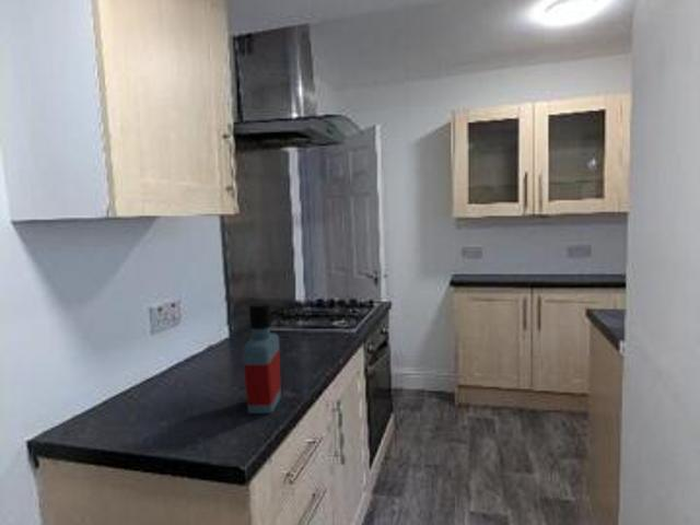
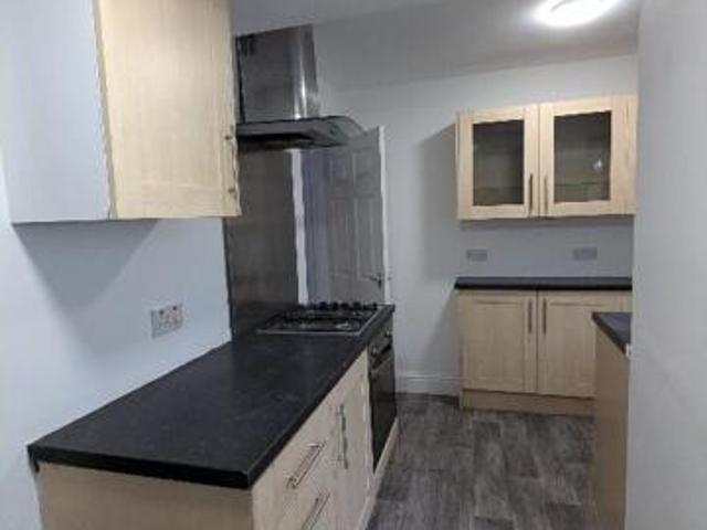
- bottle [242,302,282,415]
